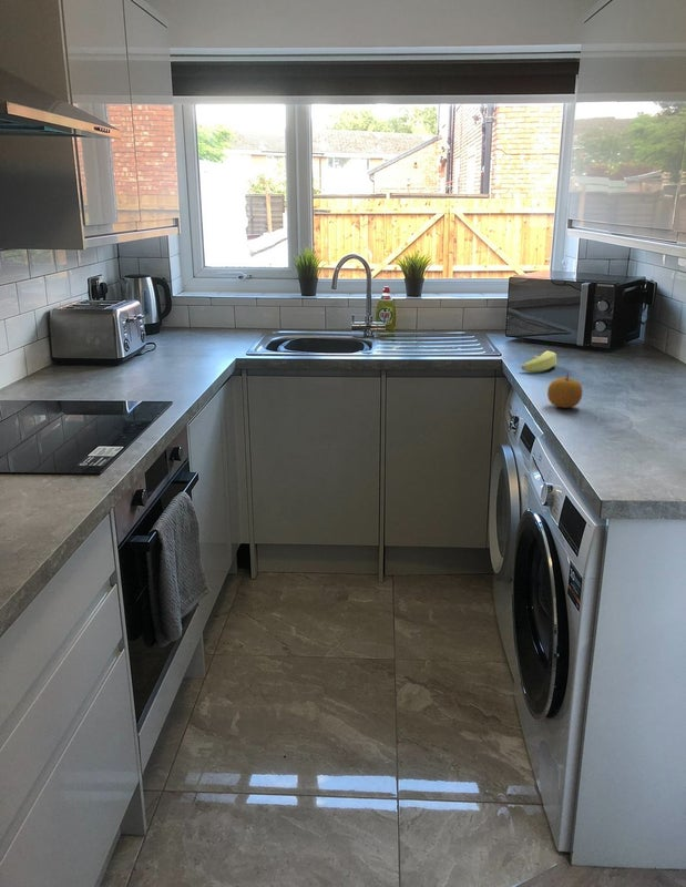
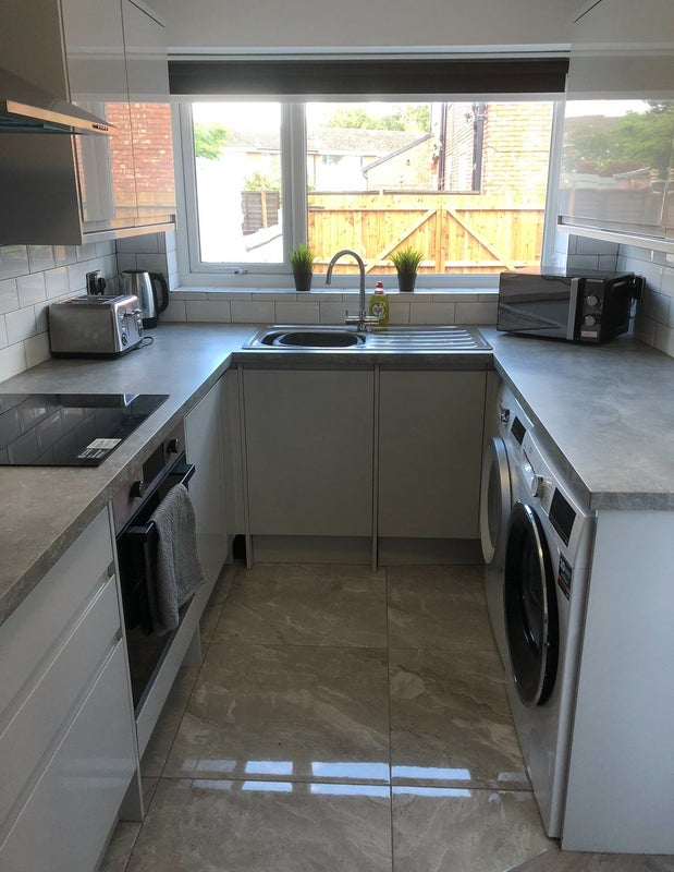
- fruit [546,371,584,409]
- banana [521,350,557,373]
